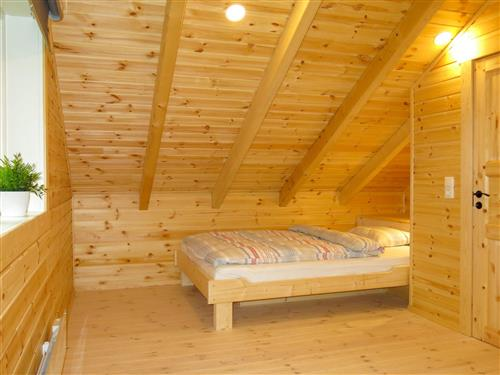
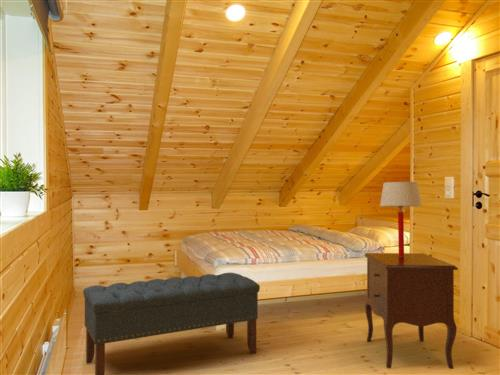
+ table lamp [379,181,423,256]
+ bench [82,272,261,375]
+ nightstand [363,252,459,370]
